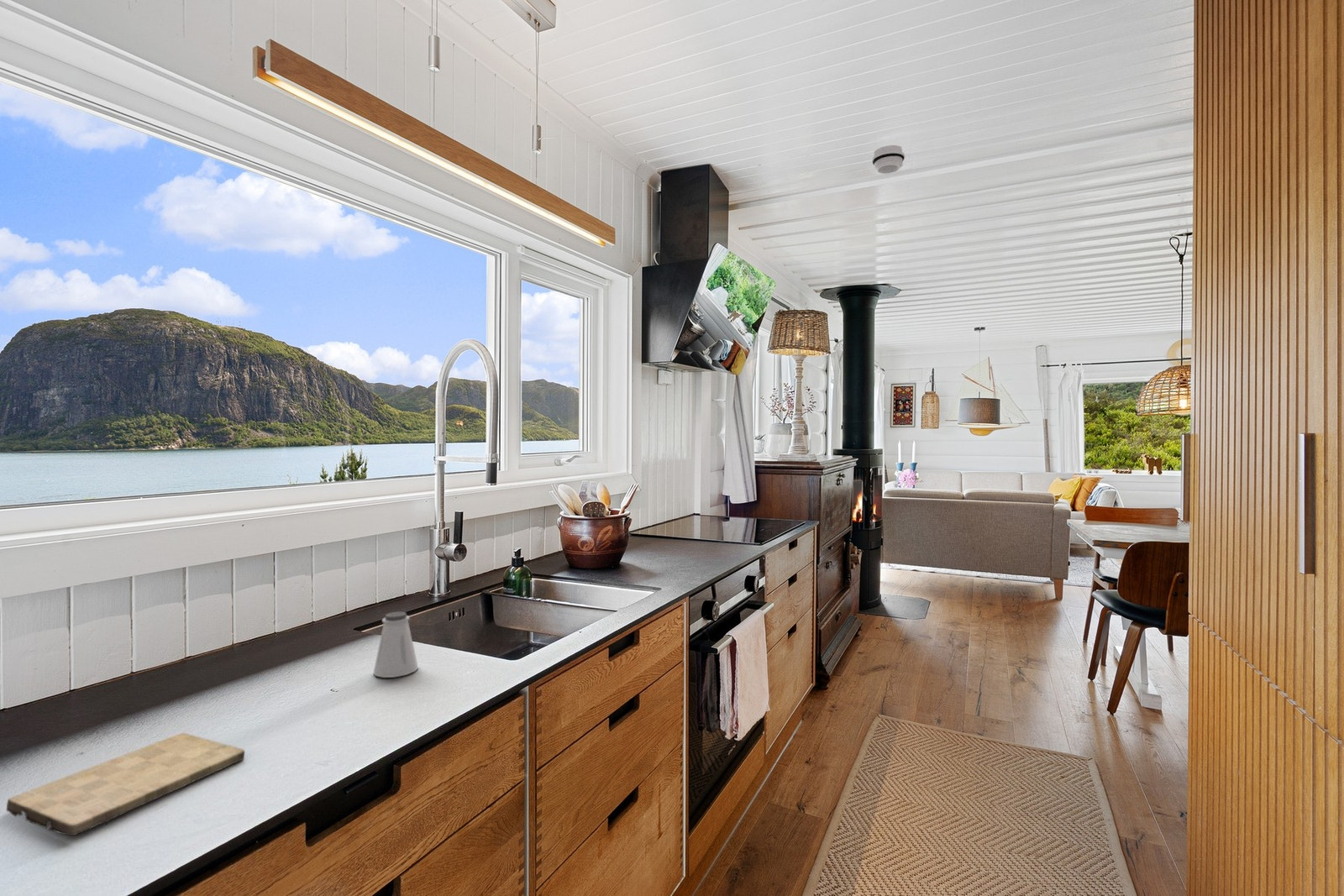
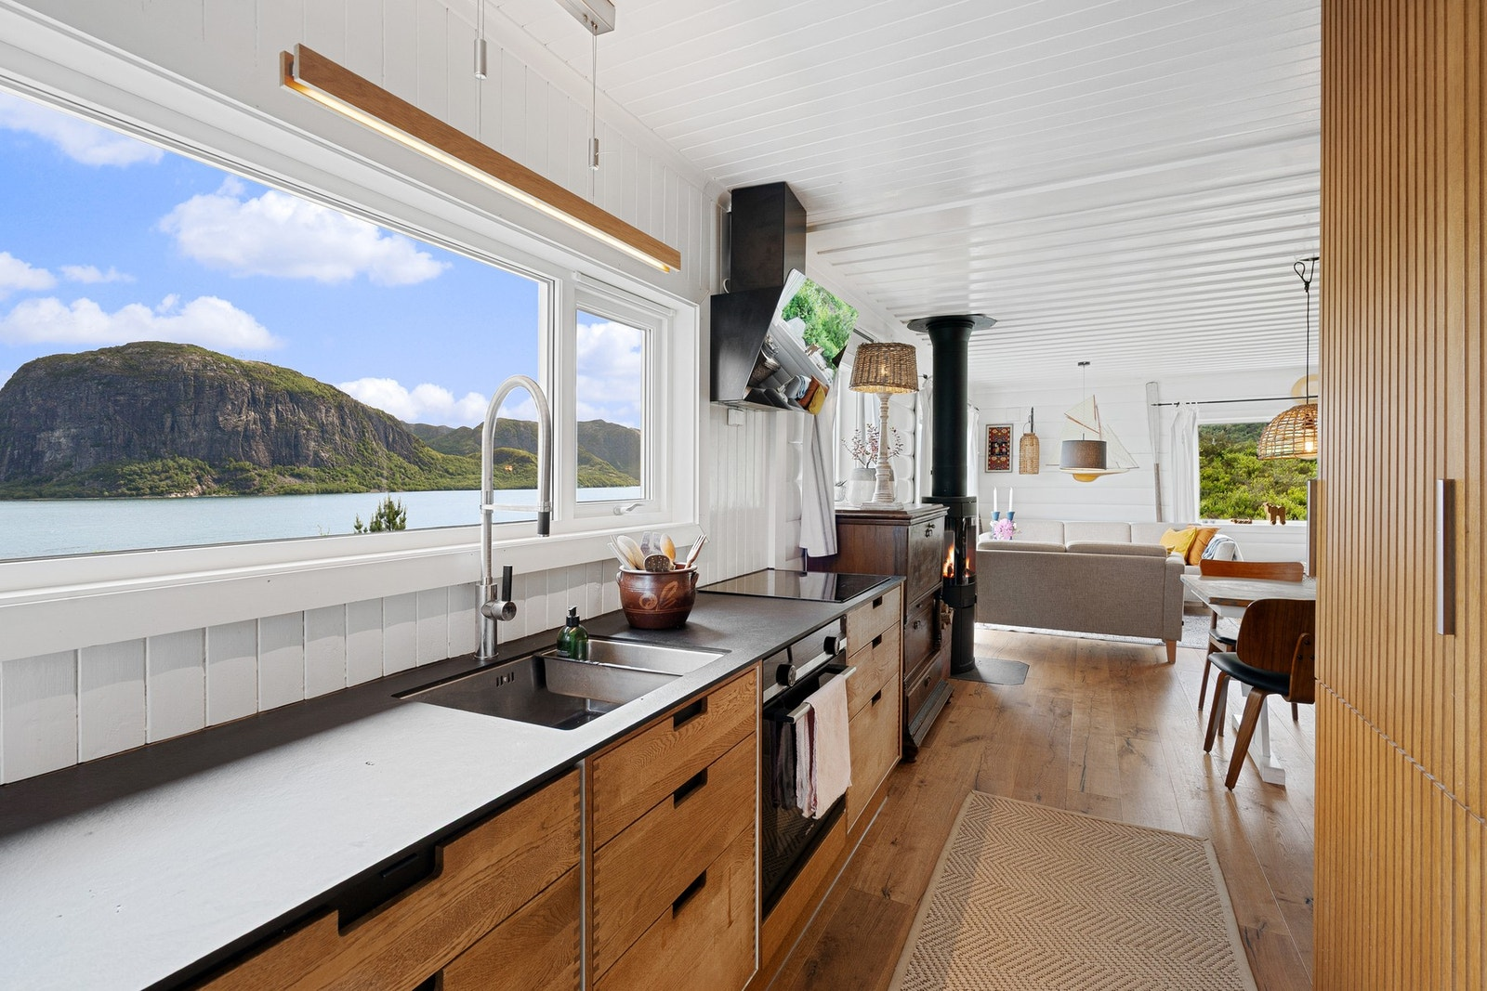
- cutting board [6,732,245,836]
- smoke detector [871,144,906,175]
- saltshaker [373,611,419,679]
